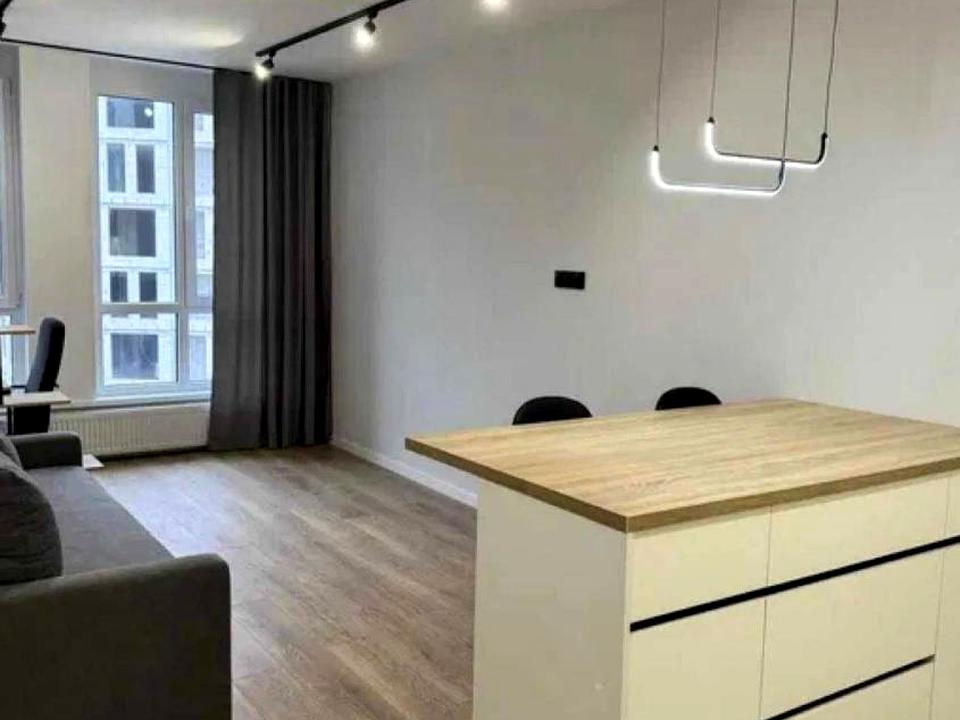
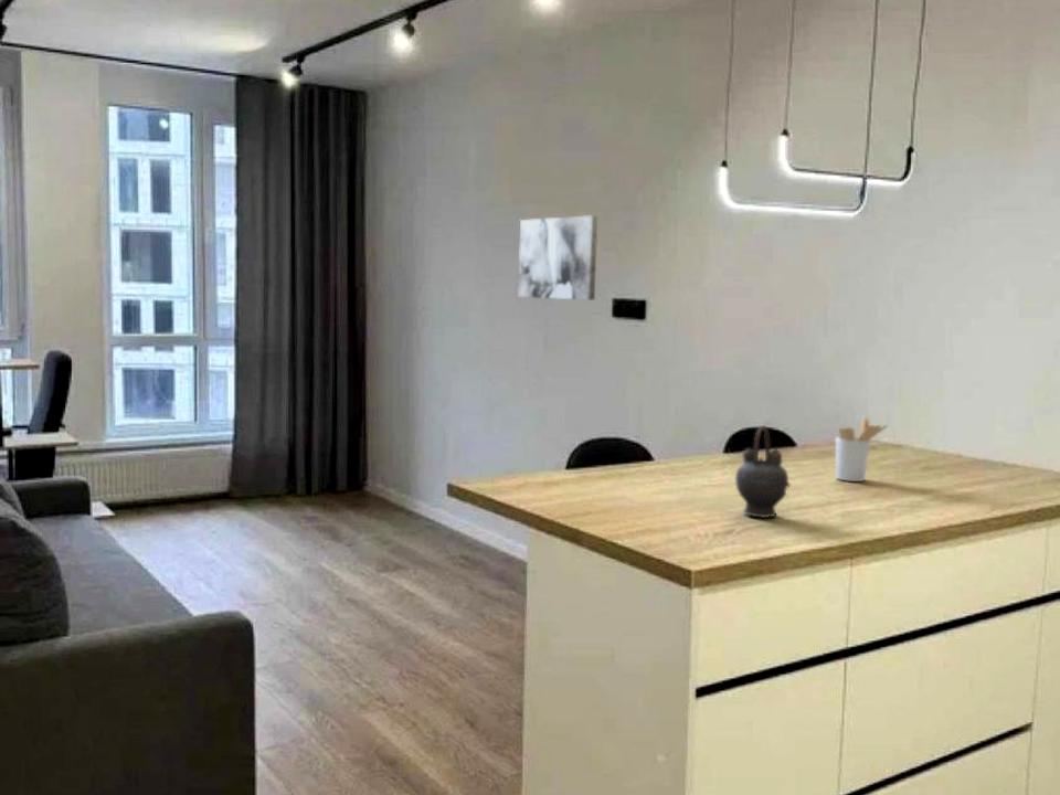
+ teapot [734,425,792,519]
+ wall art [517,214,598,301]
+ utensil holder [835,416,889,483]
